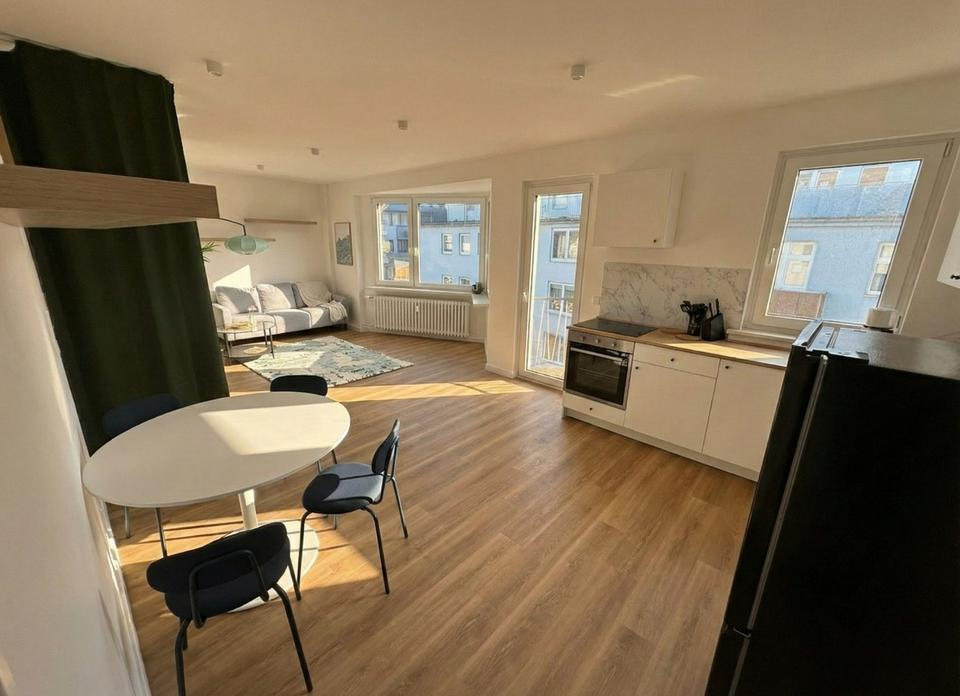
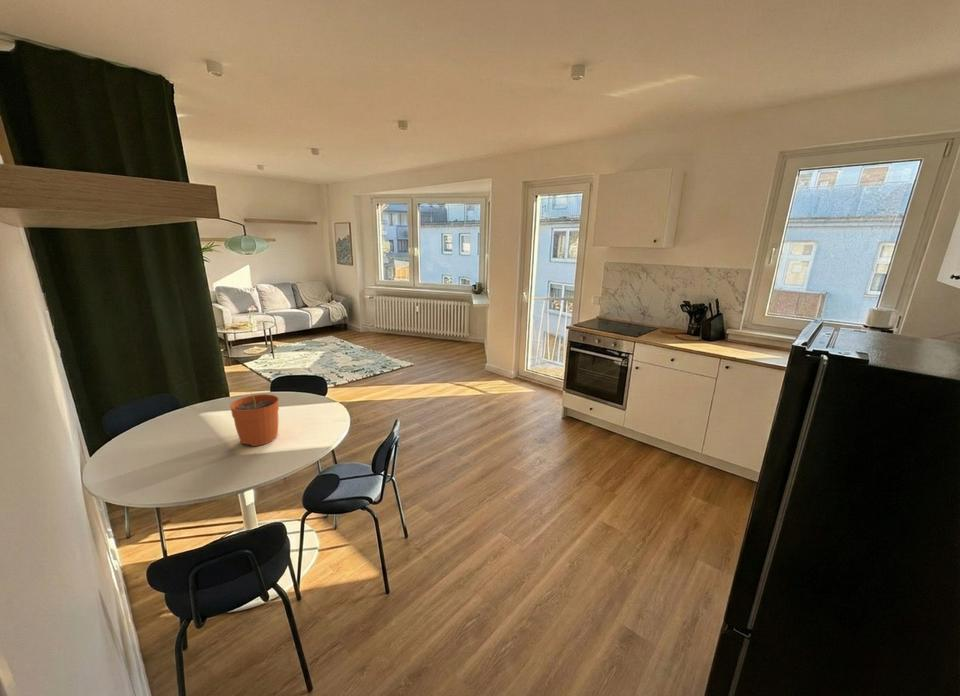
+ plant pot [229,384,280,447]
